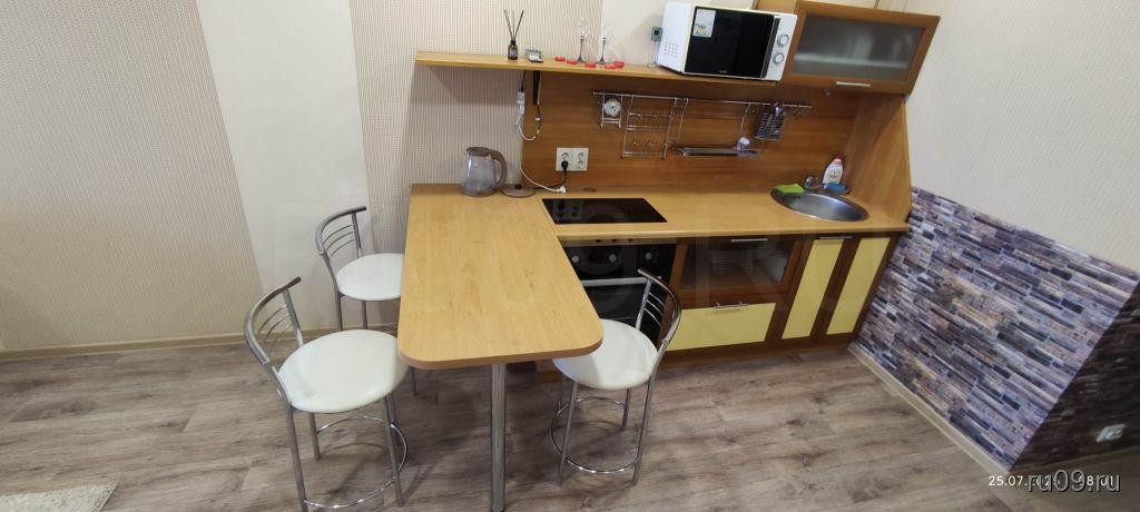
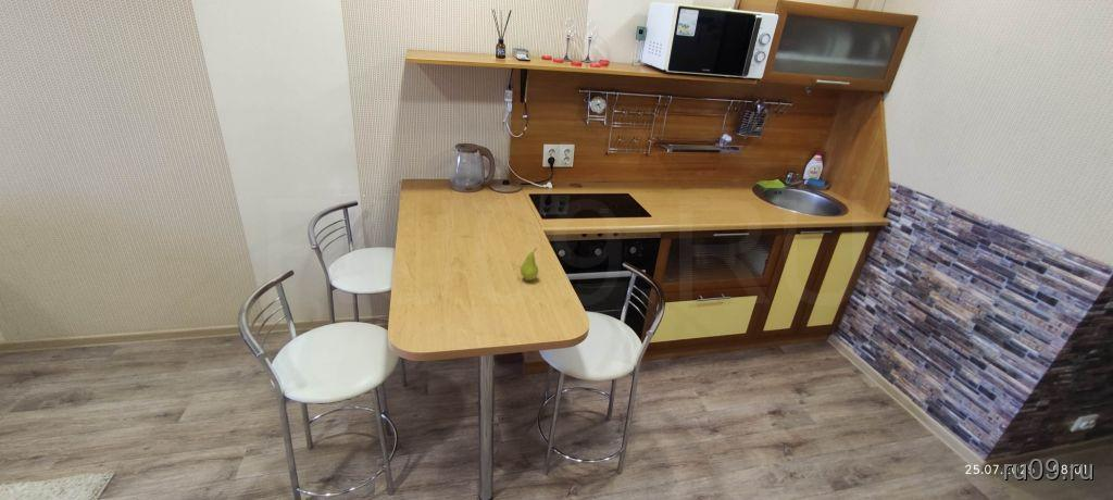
+ fruit [520,248,539,282]
